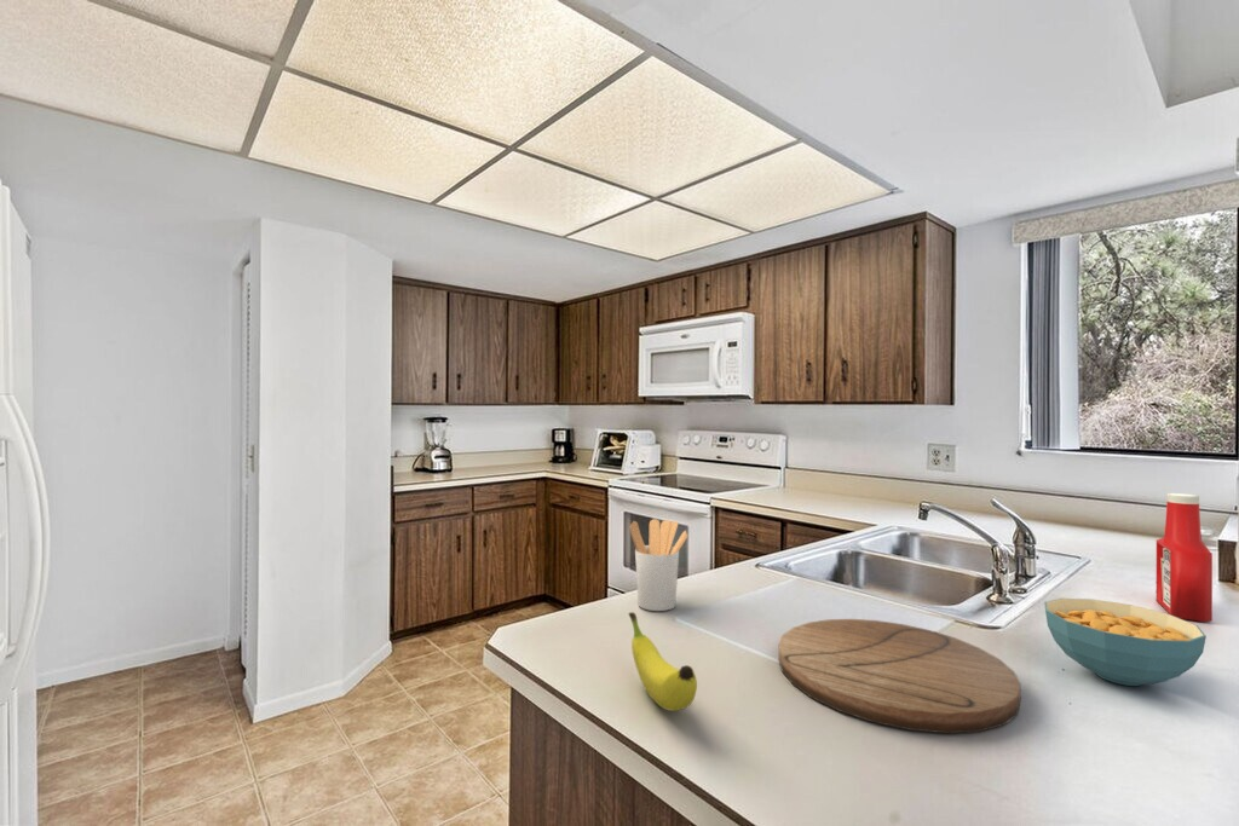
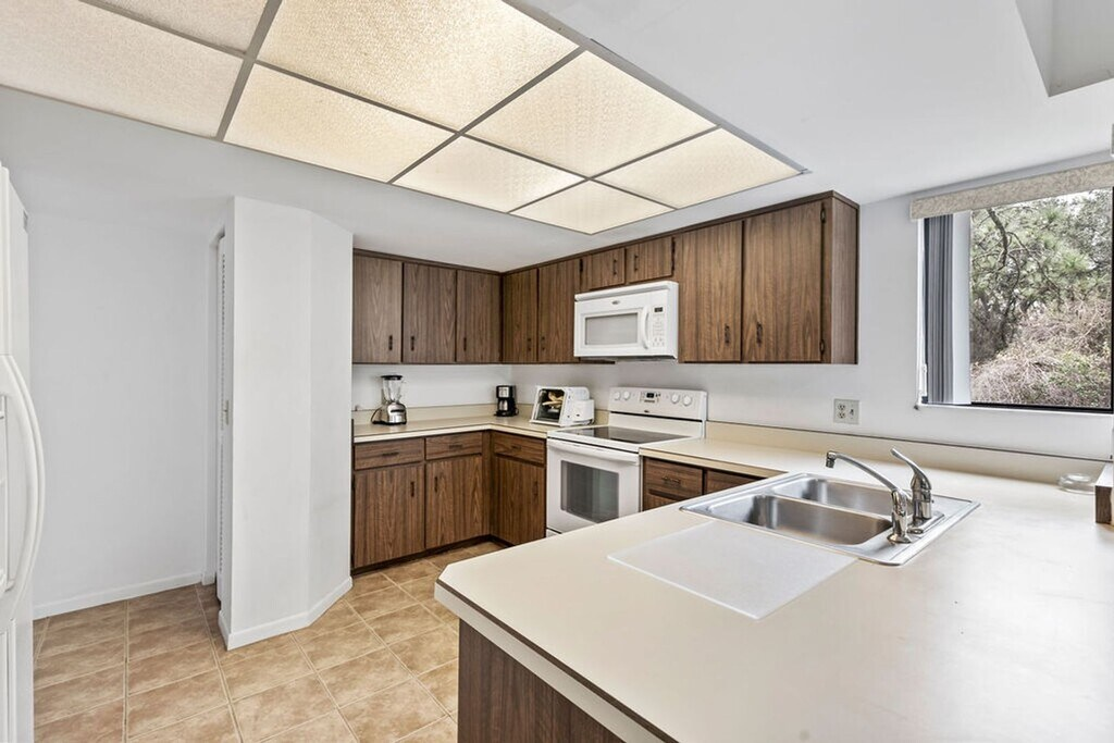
- cereal bowl [1044,597,1208,687]
- fruit [627,611,698,712]
- soap bottle [1156,492,1214,623]
- cutting board [778,618,1022,734]
- utensil holder [628,518,690,612]
